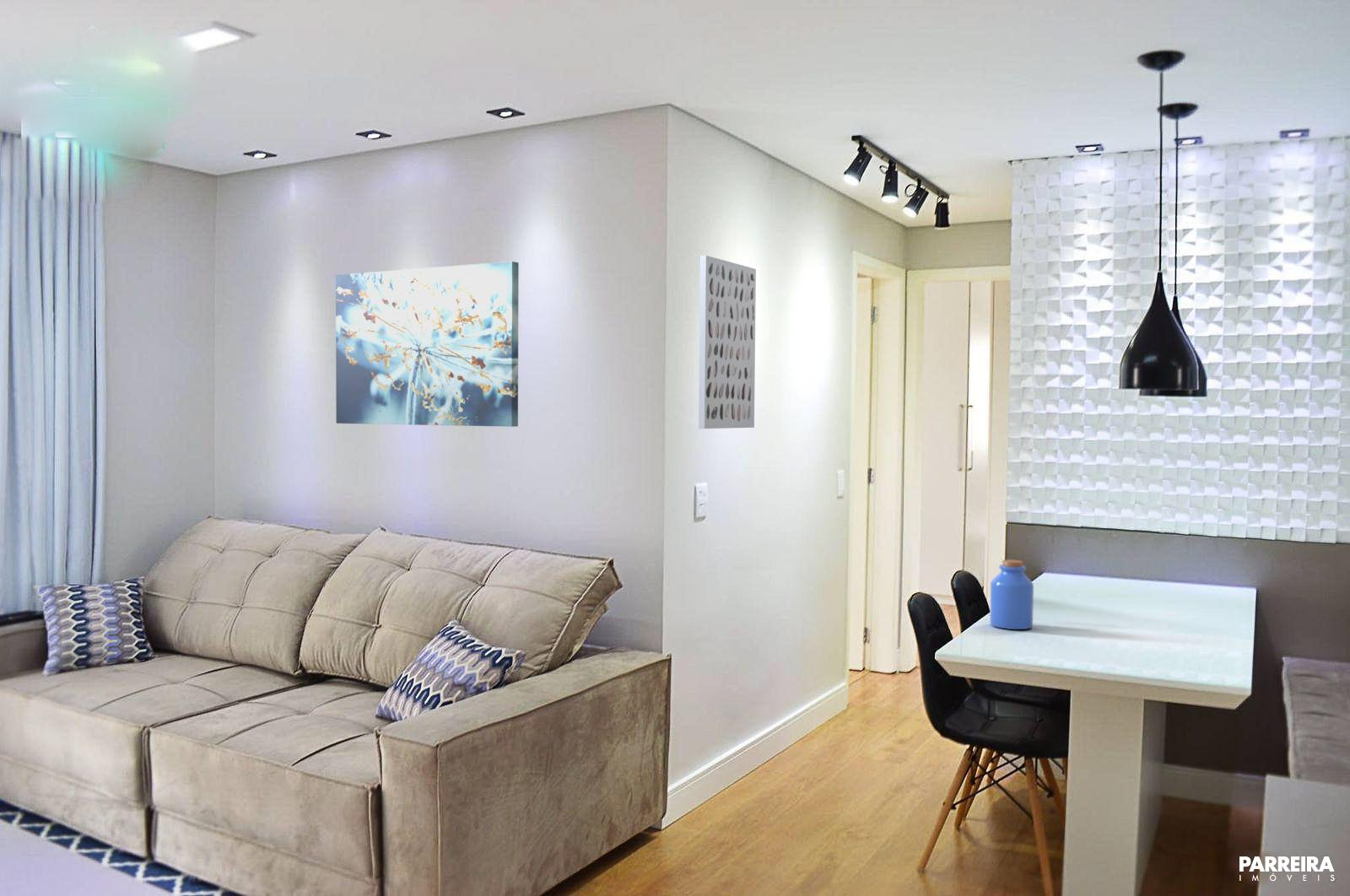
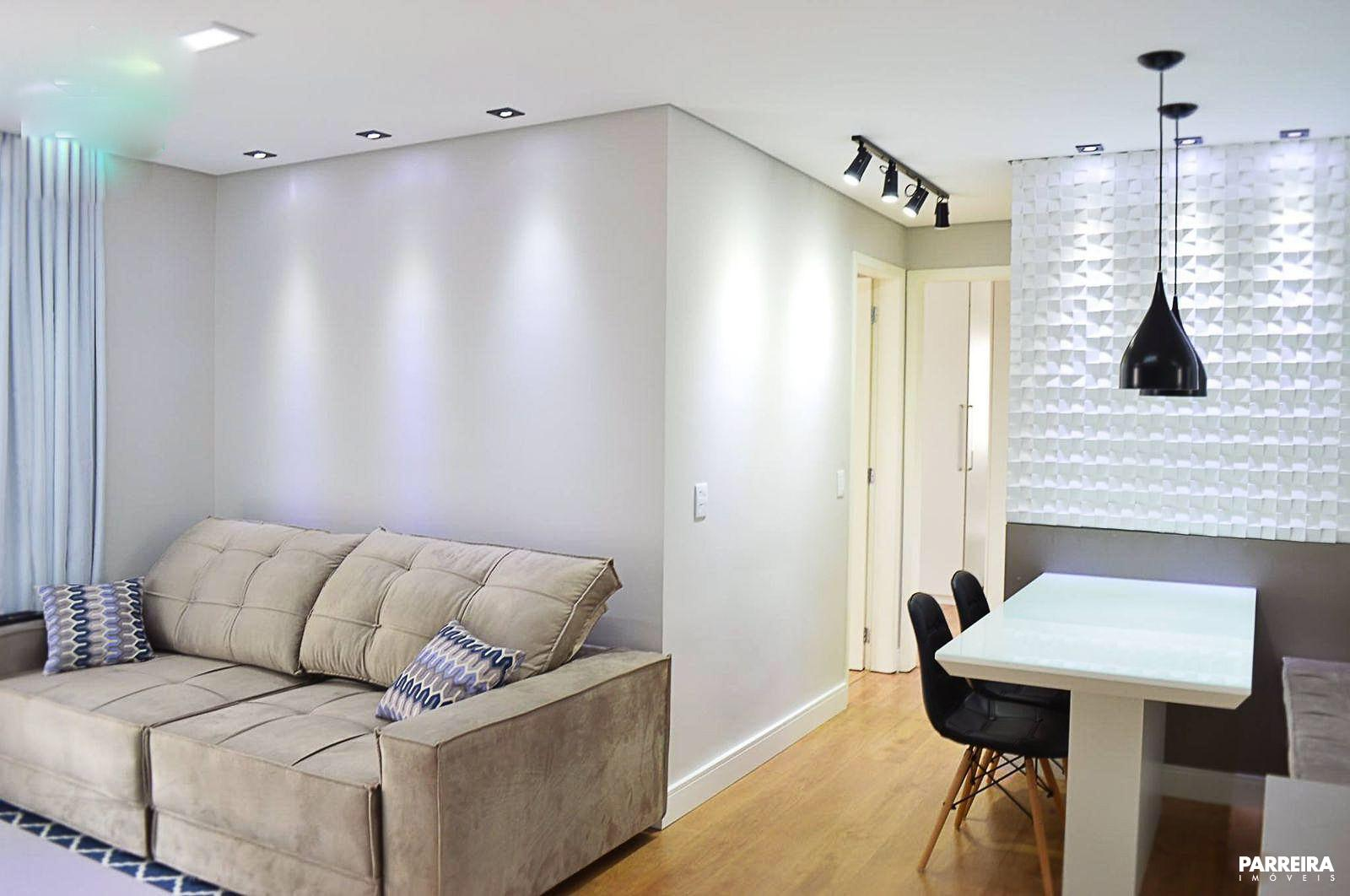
- jar [989,559,1034,630]
- wall art [335,261,520,428]
- wall art [698,255,757,429]
